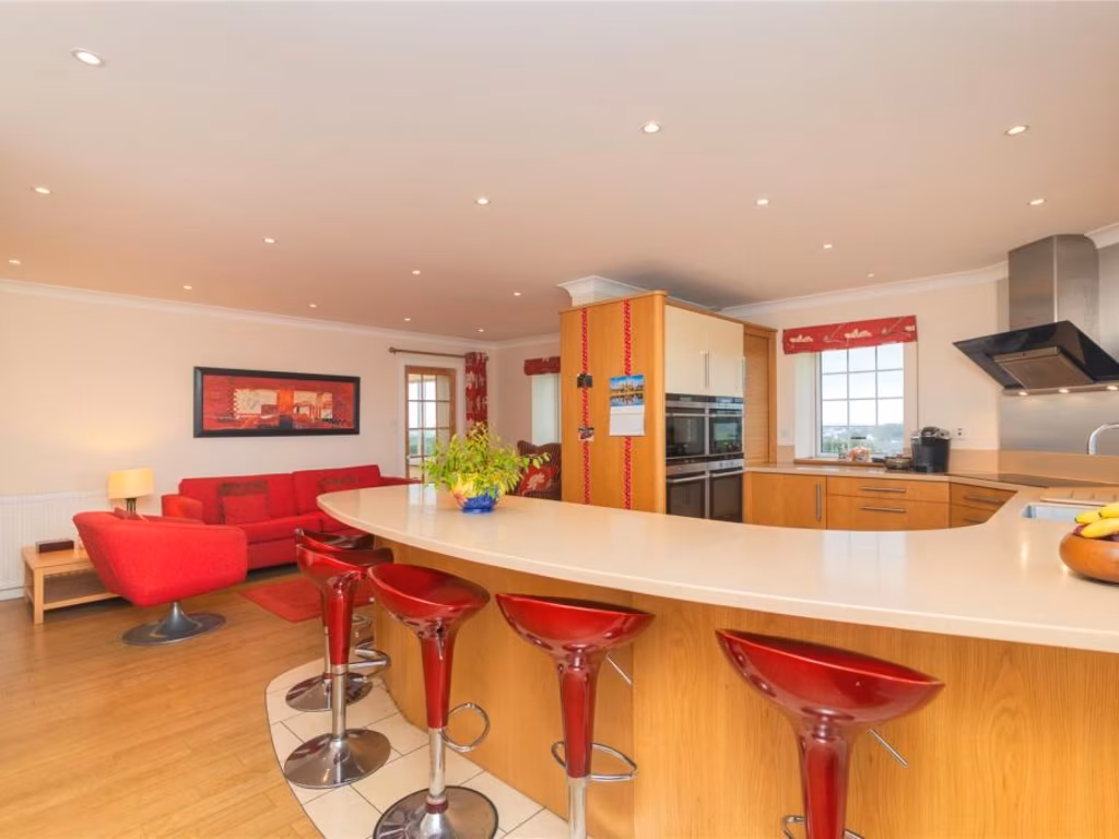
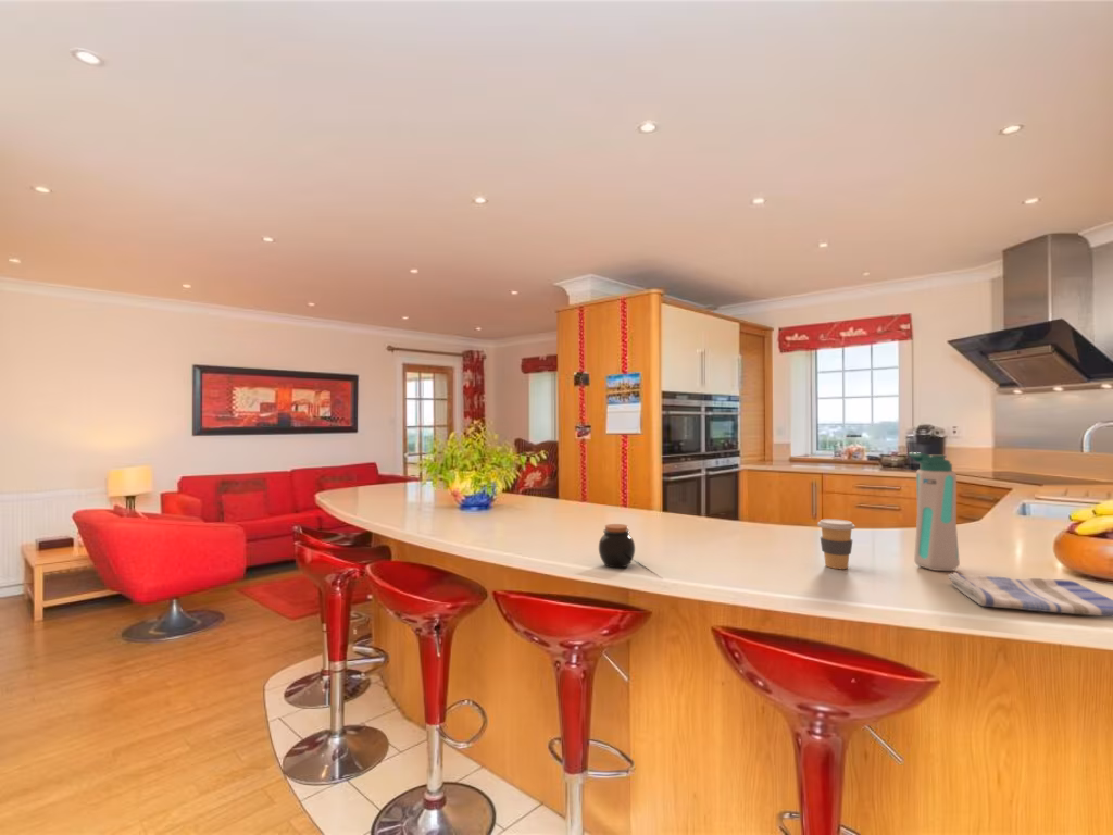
+ jar [598,523,636,569]
+ water bottle [908,451,961,572]
+ dish towel [947,571,1113,618]
+ coffee cup [816,518,856,570]
